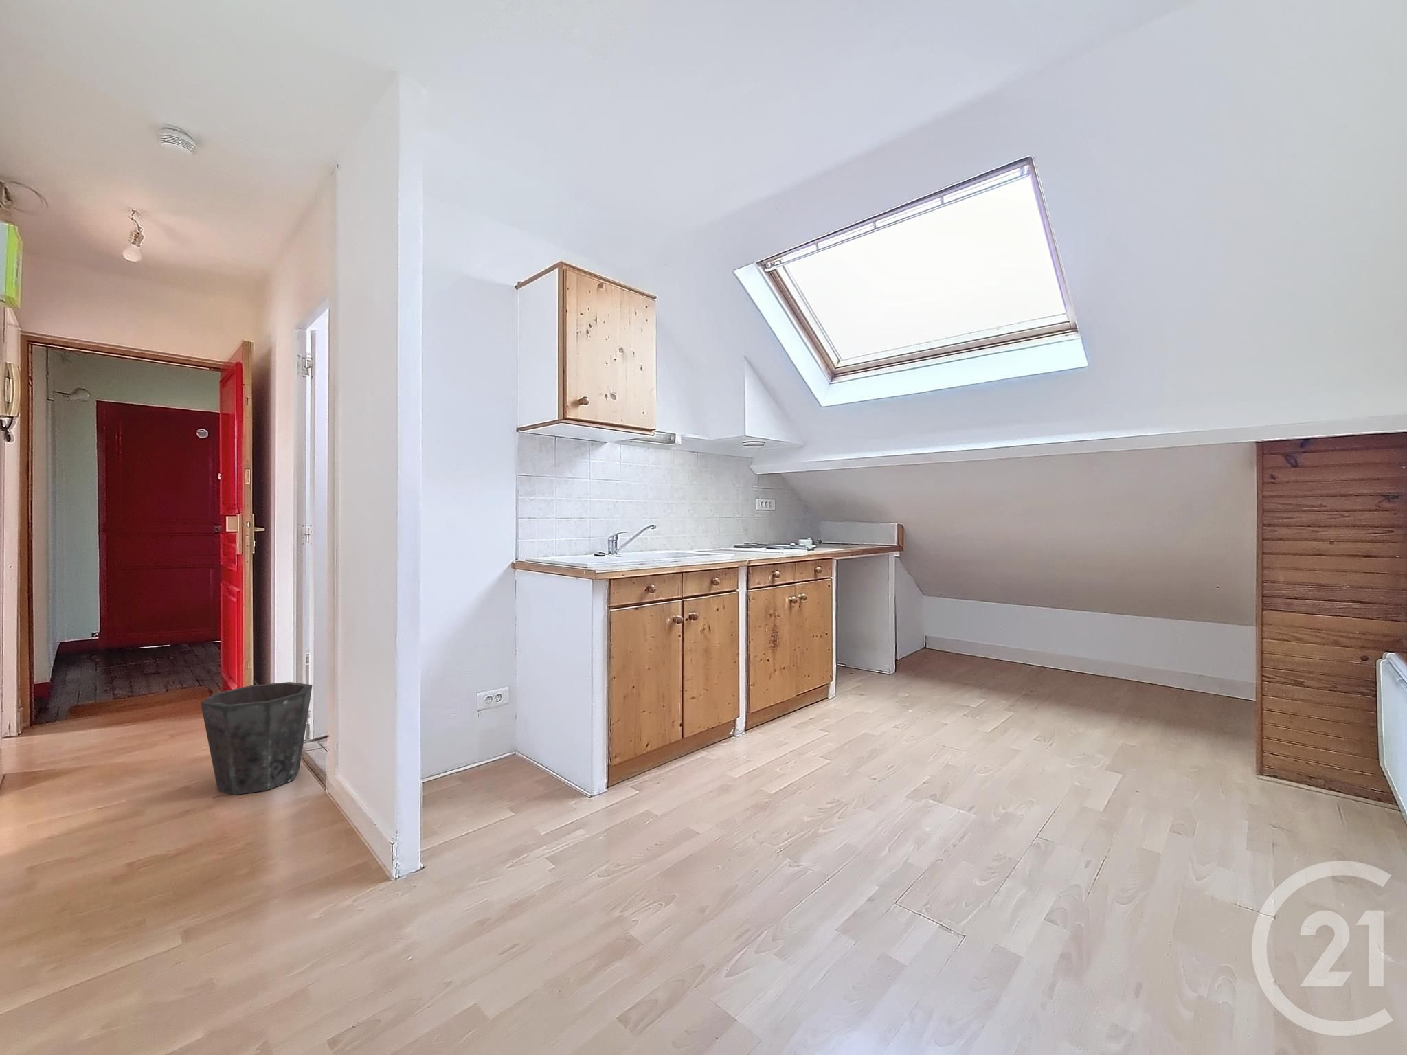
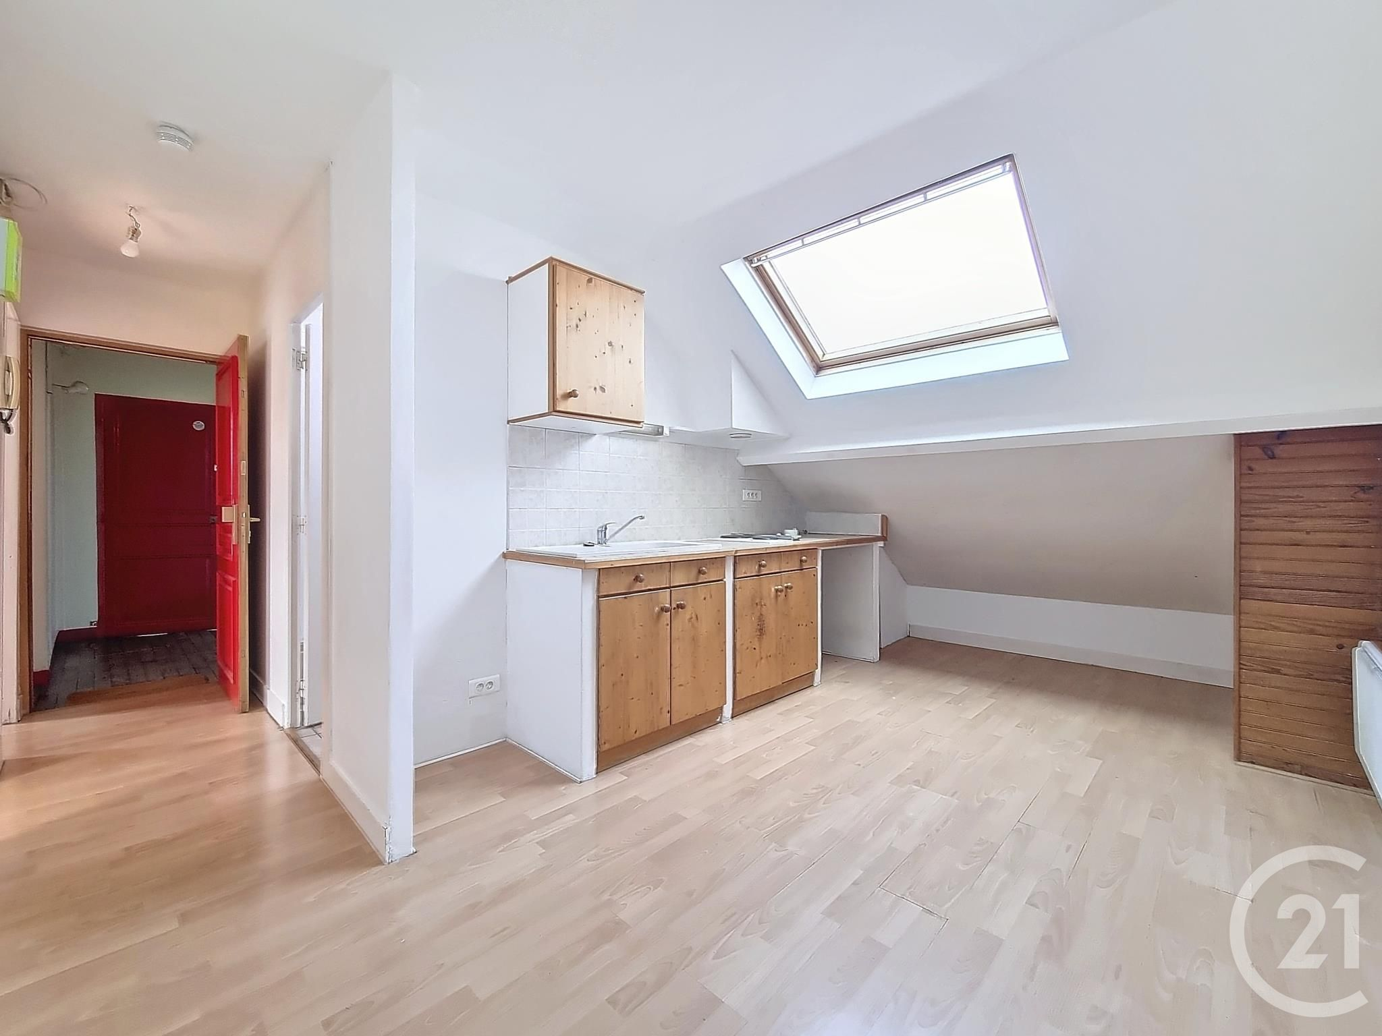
- waste bin [199,682,314,796]
